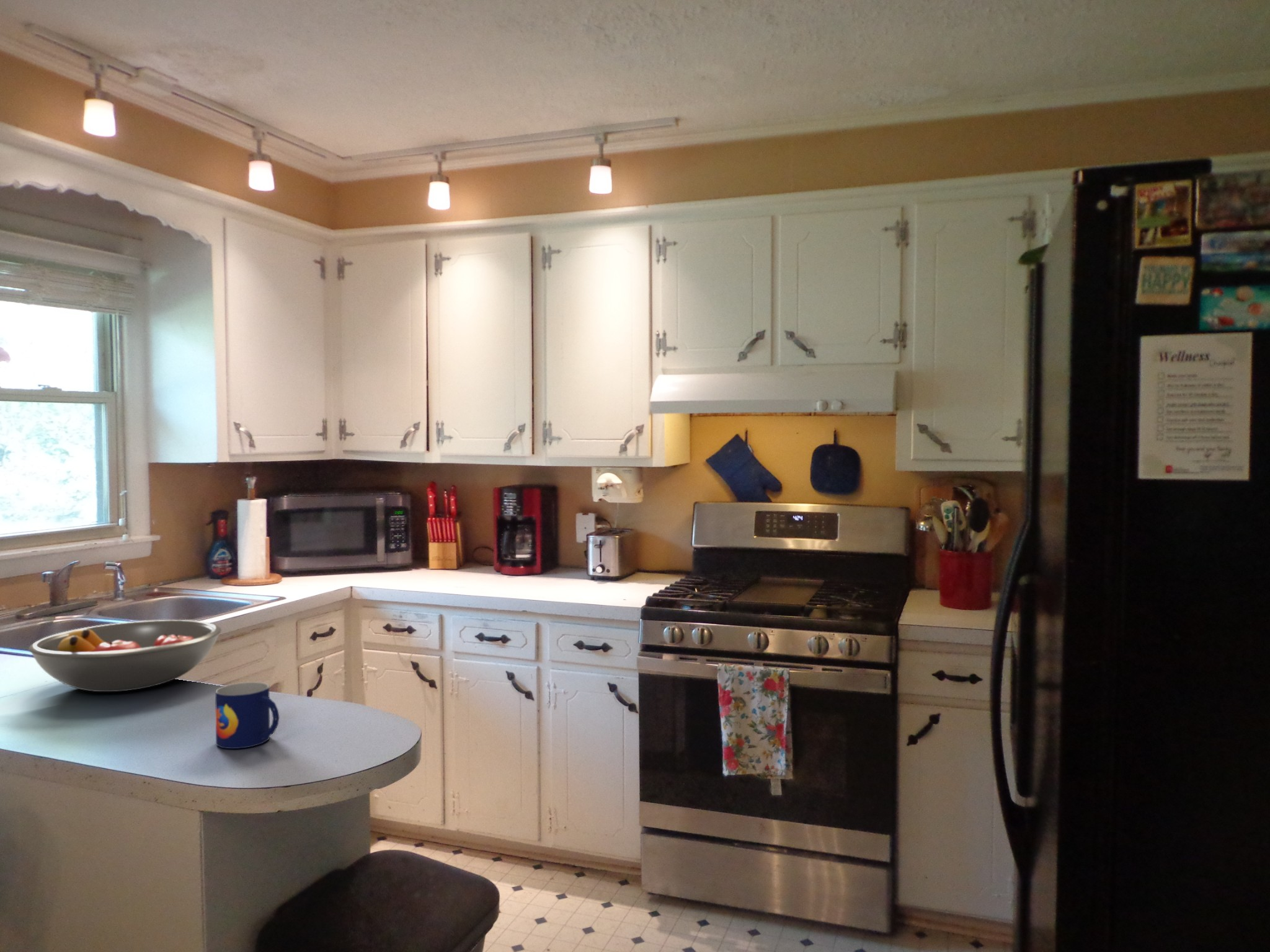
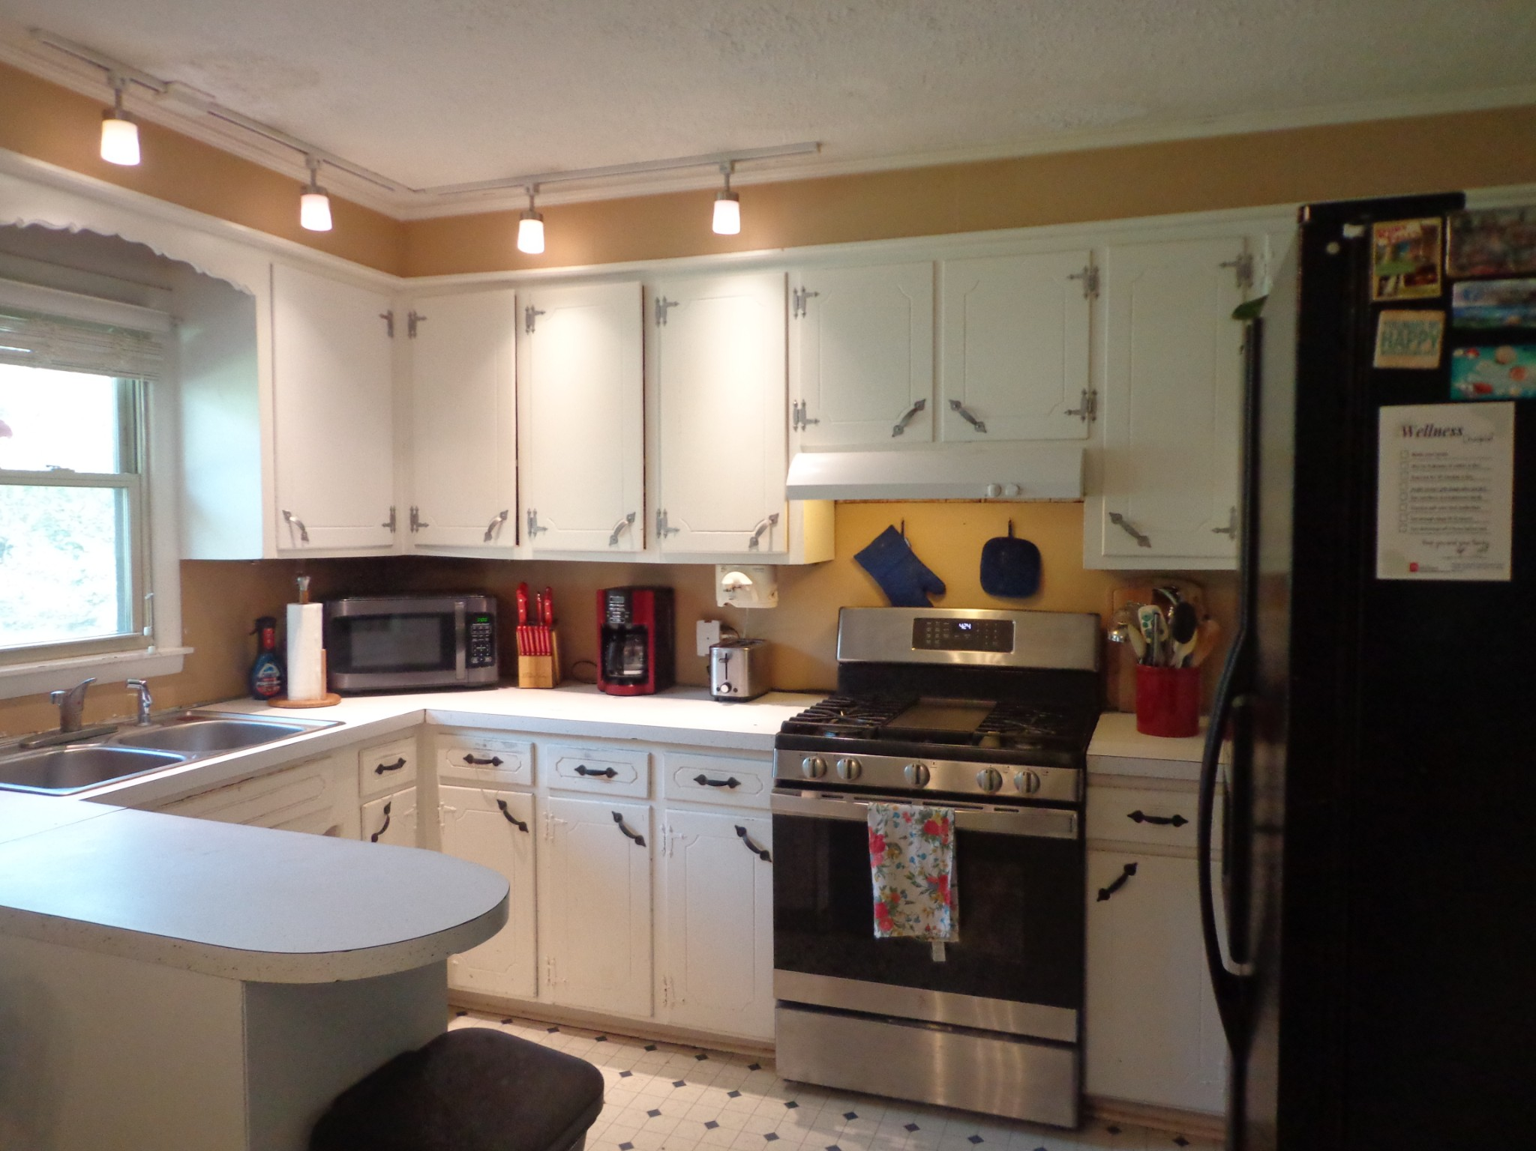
- mug [215,682,280,749]
- fruit bowl [28,619,222,692]
